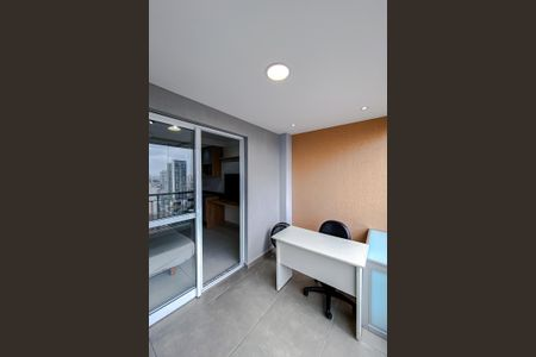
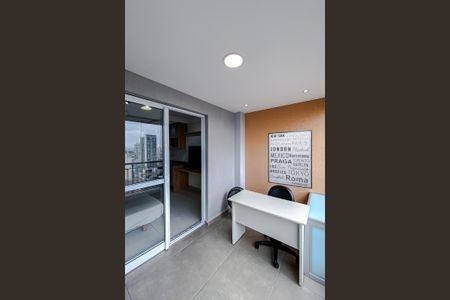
+ wall art [267,129,313,190]
